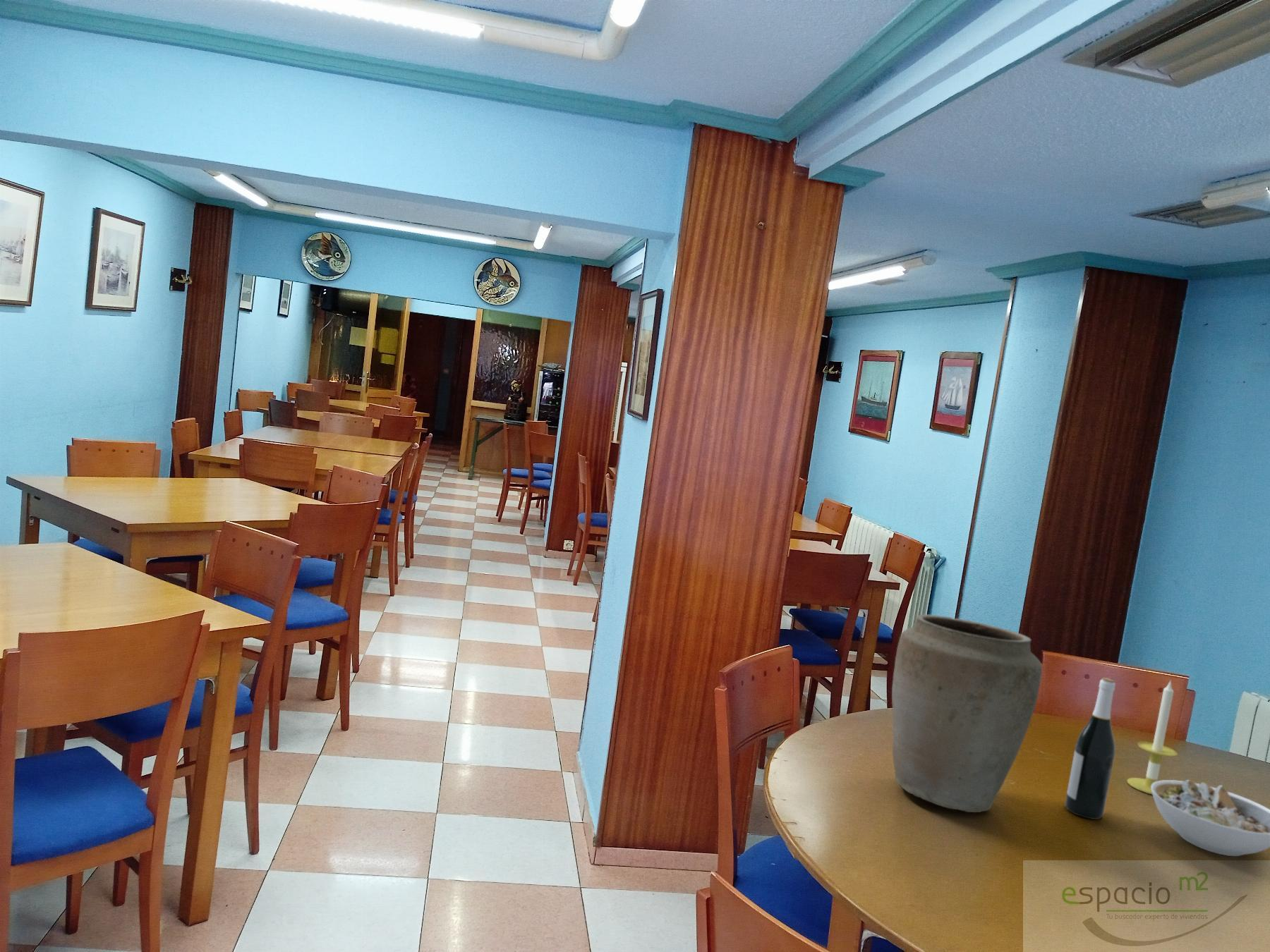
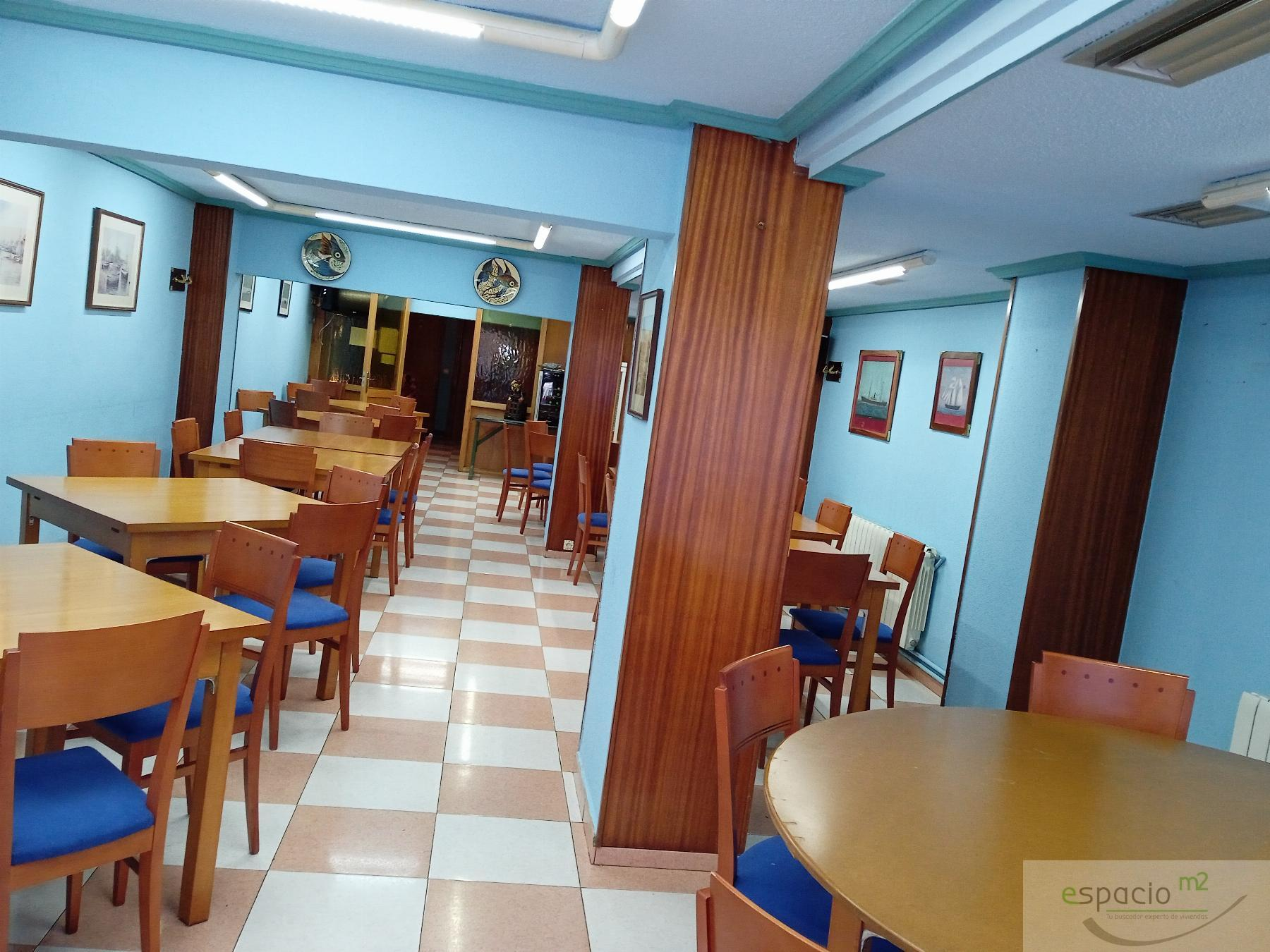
- bowl [1151,779,1270,857]
- candle [1127,679,1178,795]
- wine bottle [1064,677,1116,820]
- vase [891,614,1043,813]
